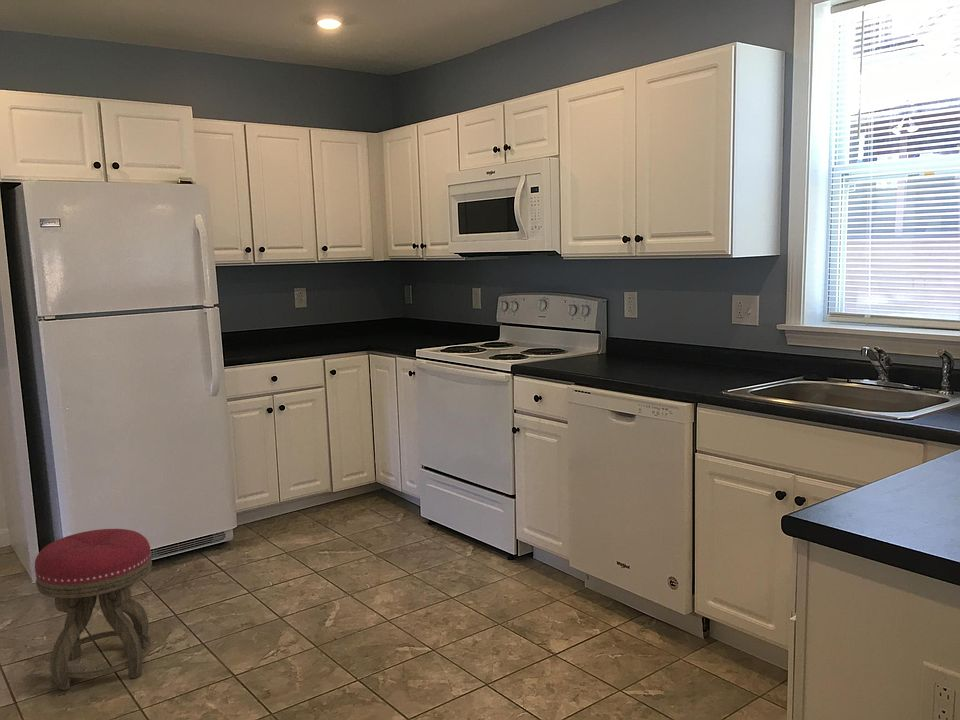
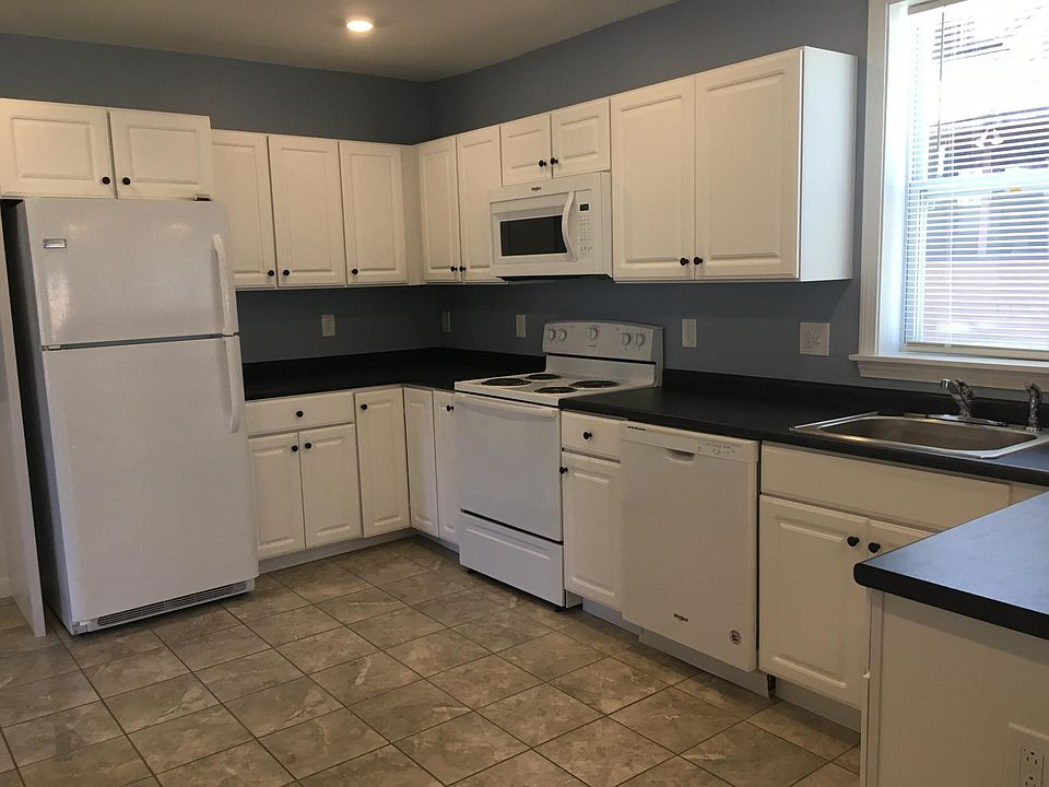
- stool [34,528,153,692]
